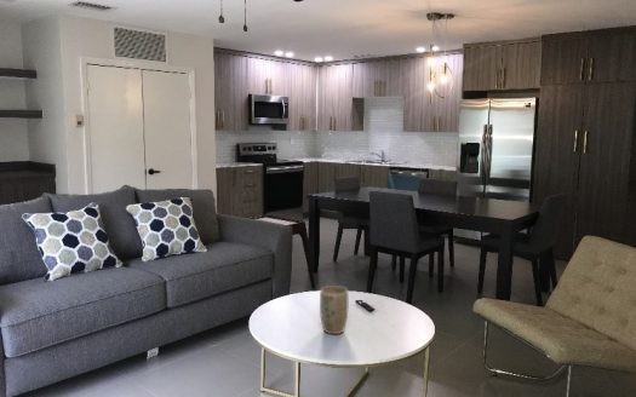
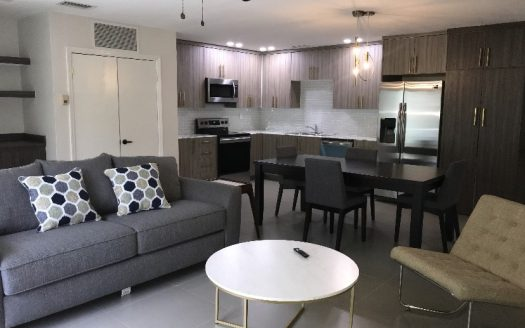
- plant pot [319,284,349,335]
